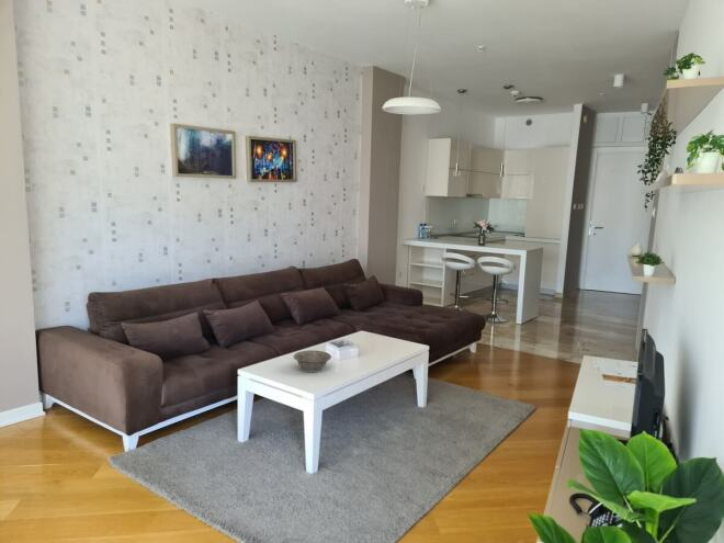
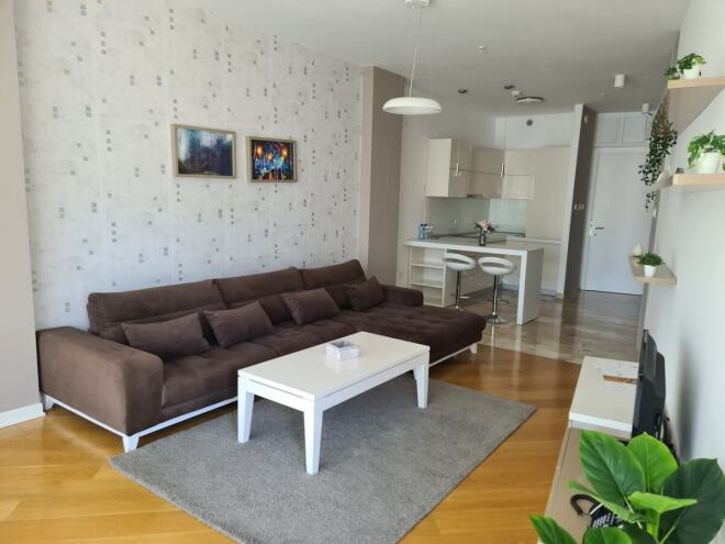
- decorative bowl [293,350,332,373]
